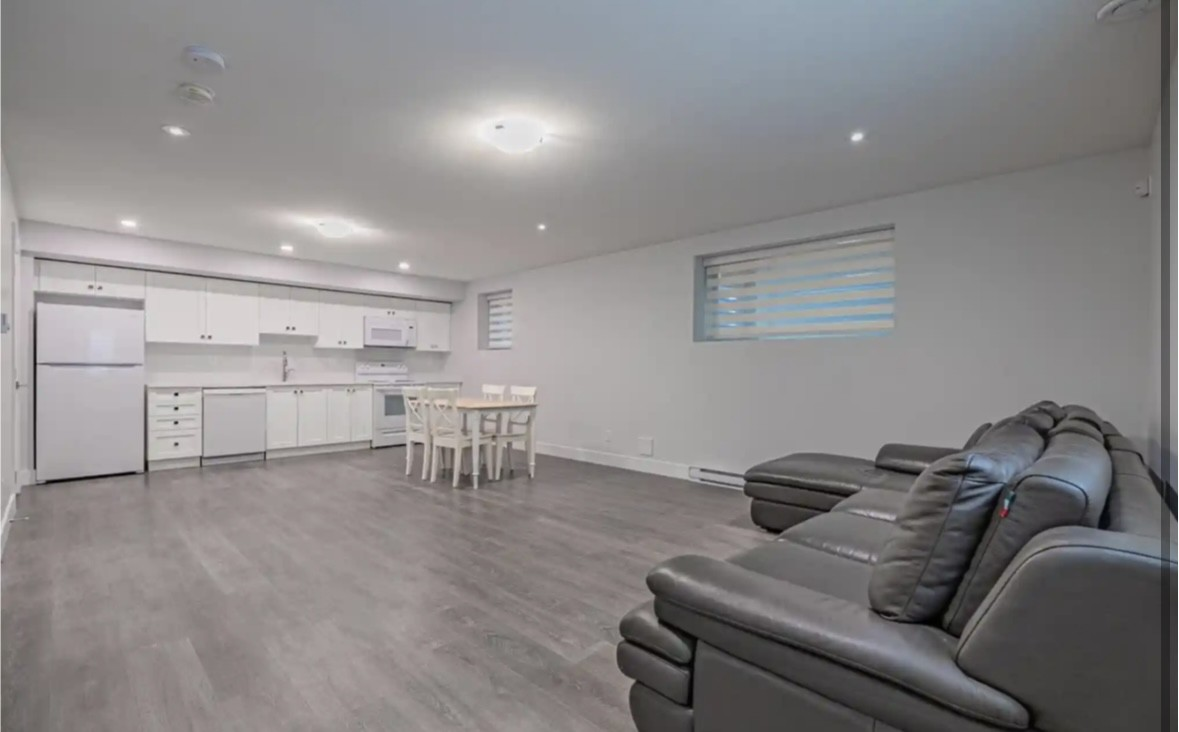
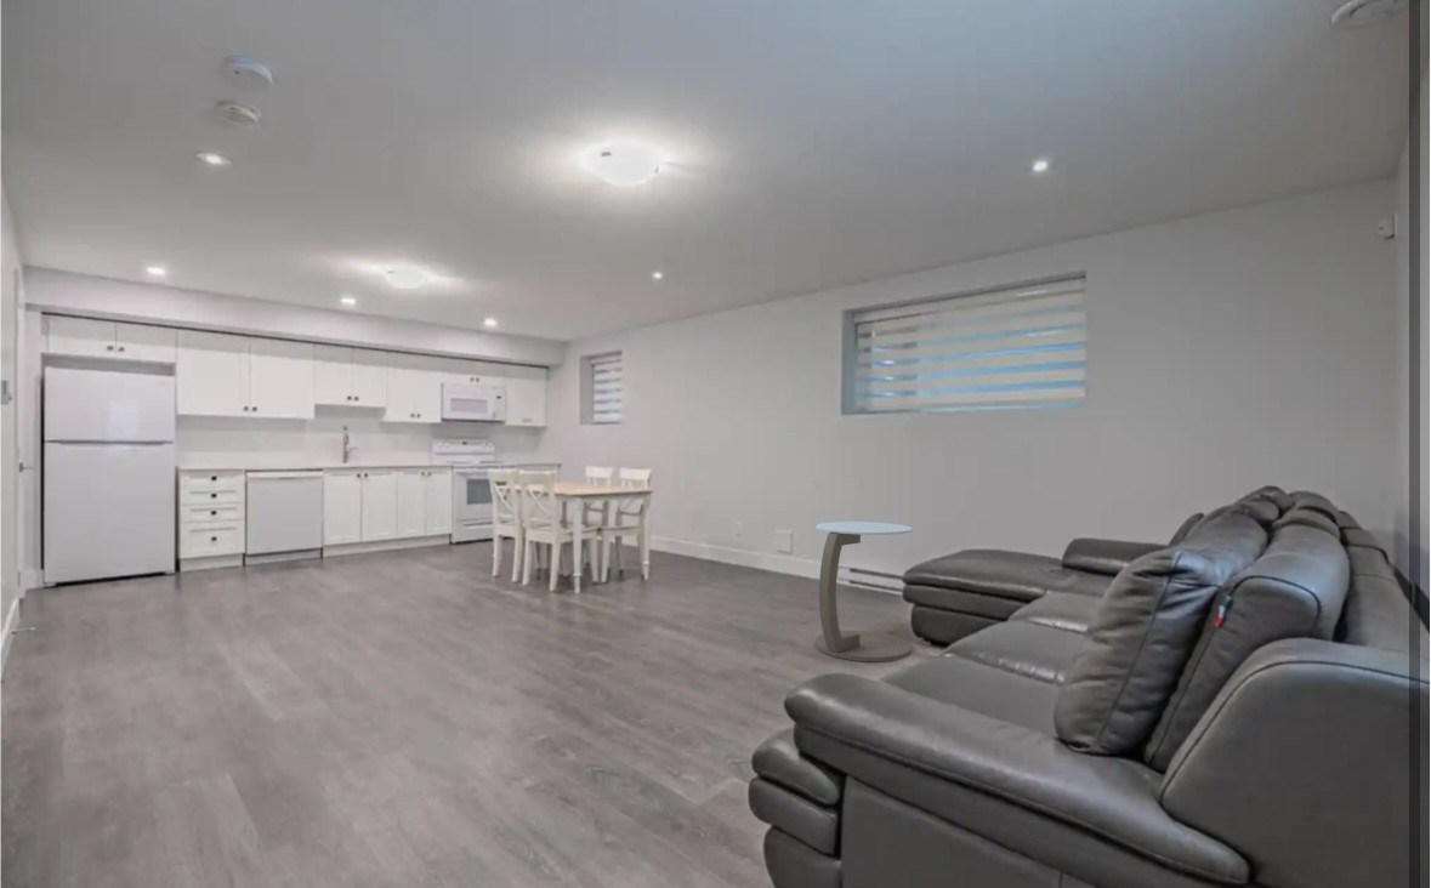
+ side table [814,520,913,662]
